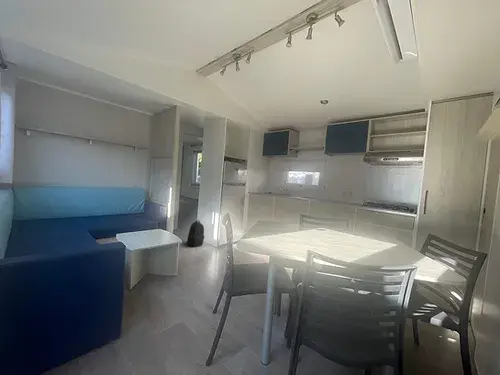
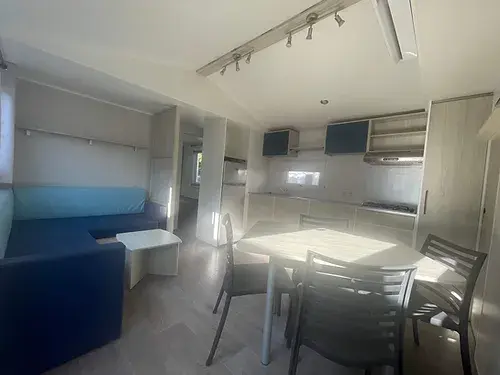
- backpack [185,219,205,248]
